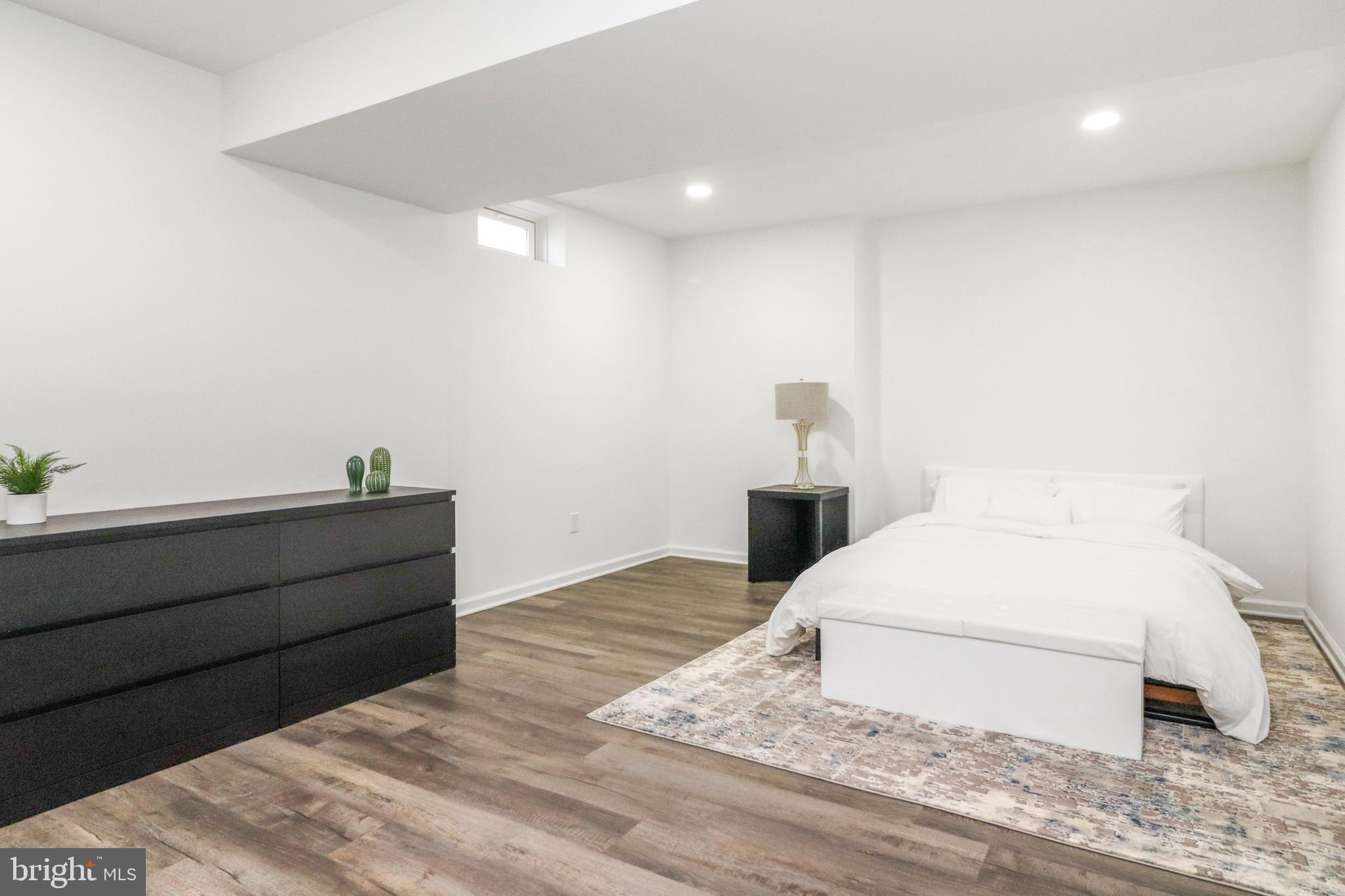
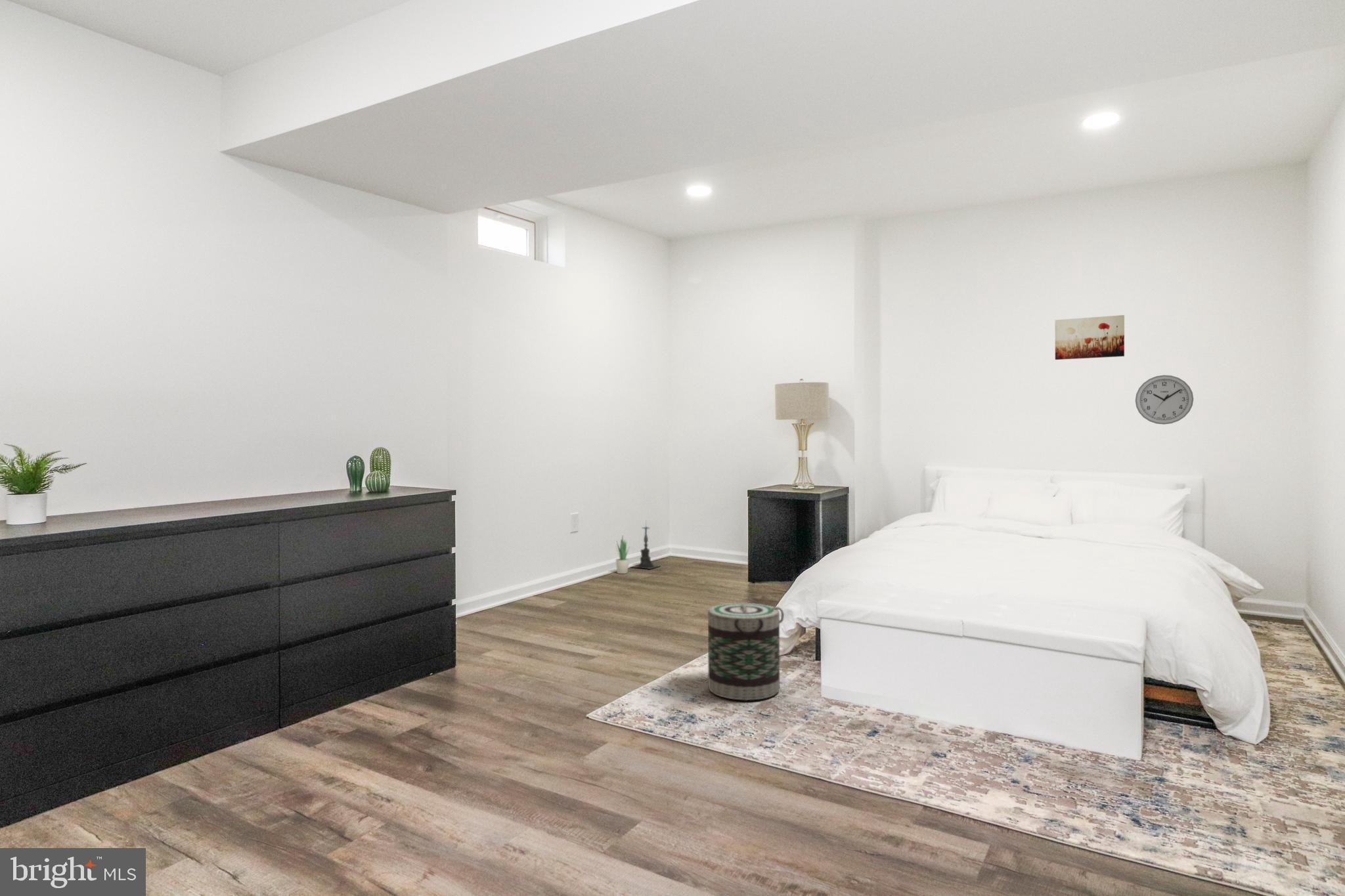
+ potted plant [615,535,630,574]
+ candle holder [630,520,661,570]
+ wall art [1055,314,1125,360]
+ wall clock [1135,374,1194,425]
+ basket [707,603,785,701]
